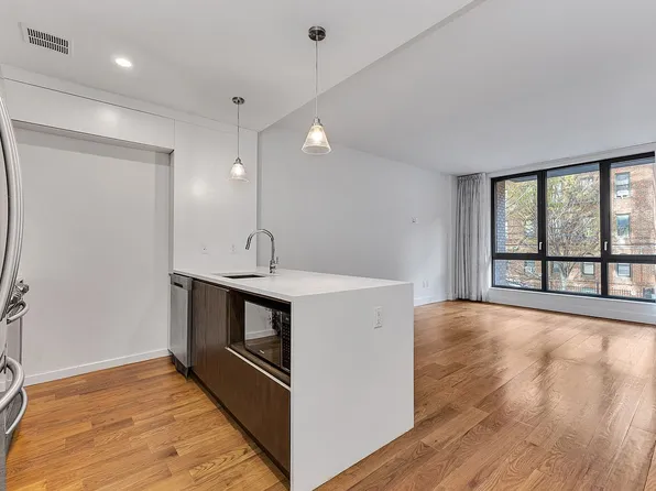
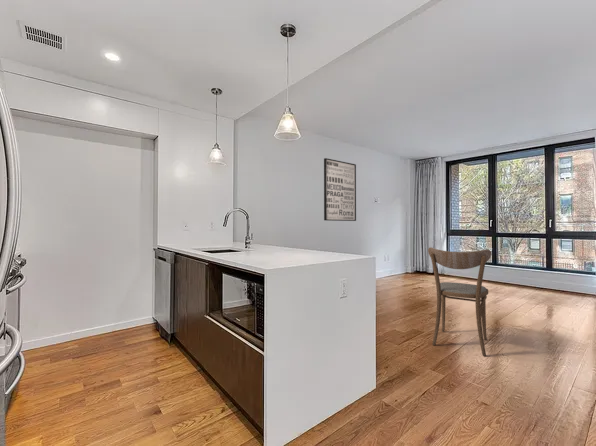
+ wall art [323,157,357,222]
+ dining chair [427,246,492,357]
